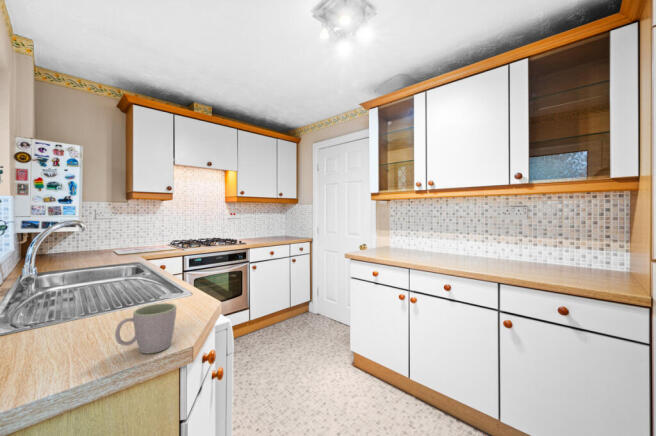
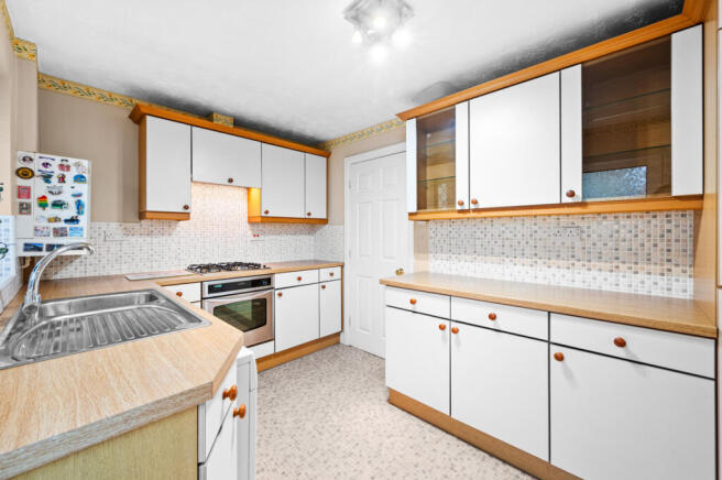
- mug [114,302,178,355]
